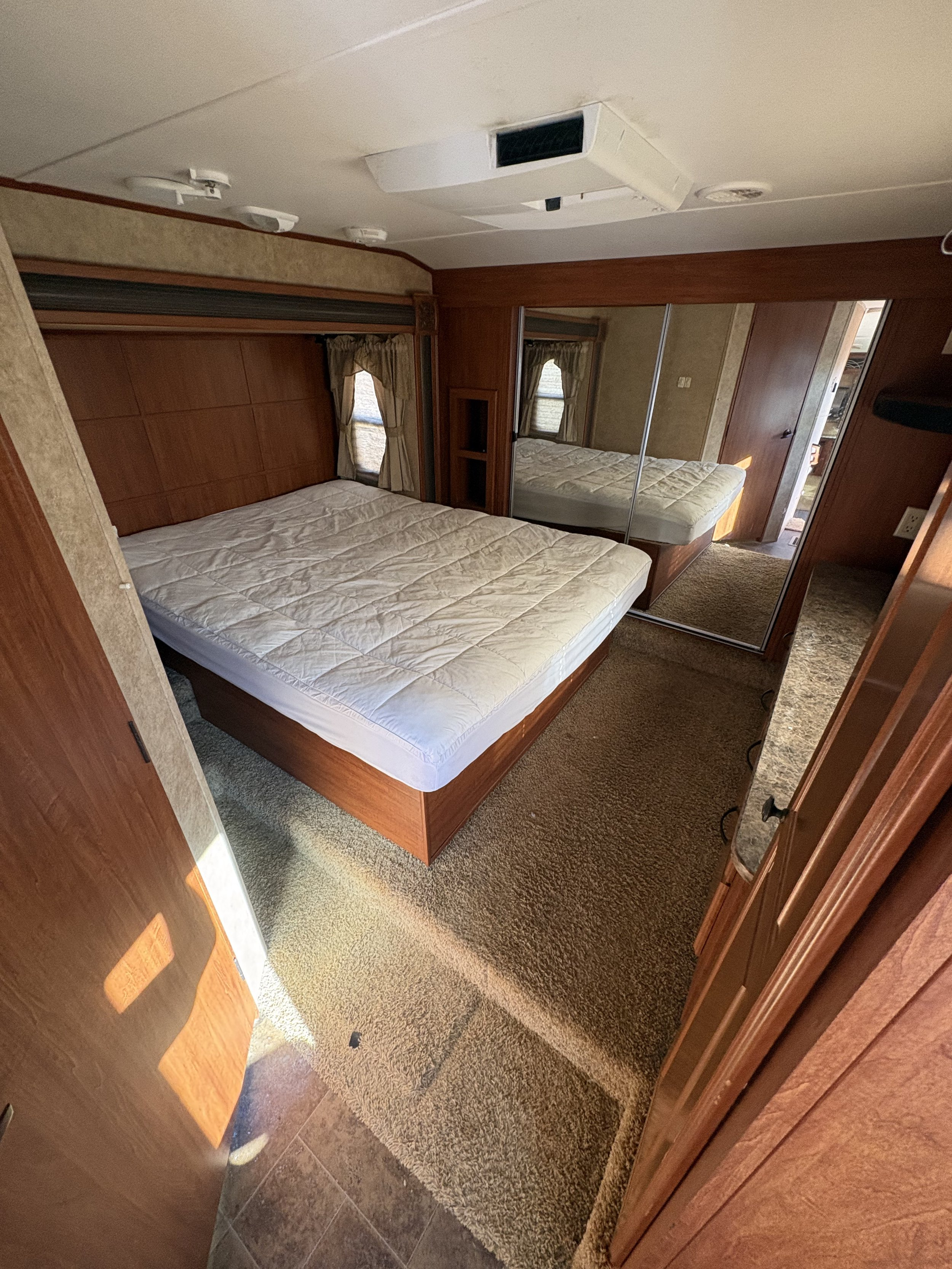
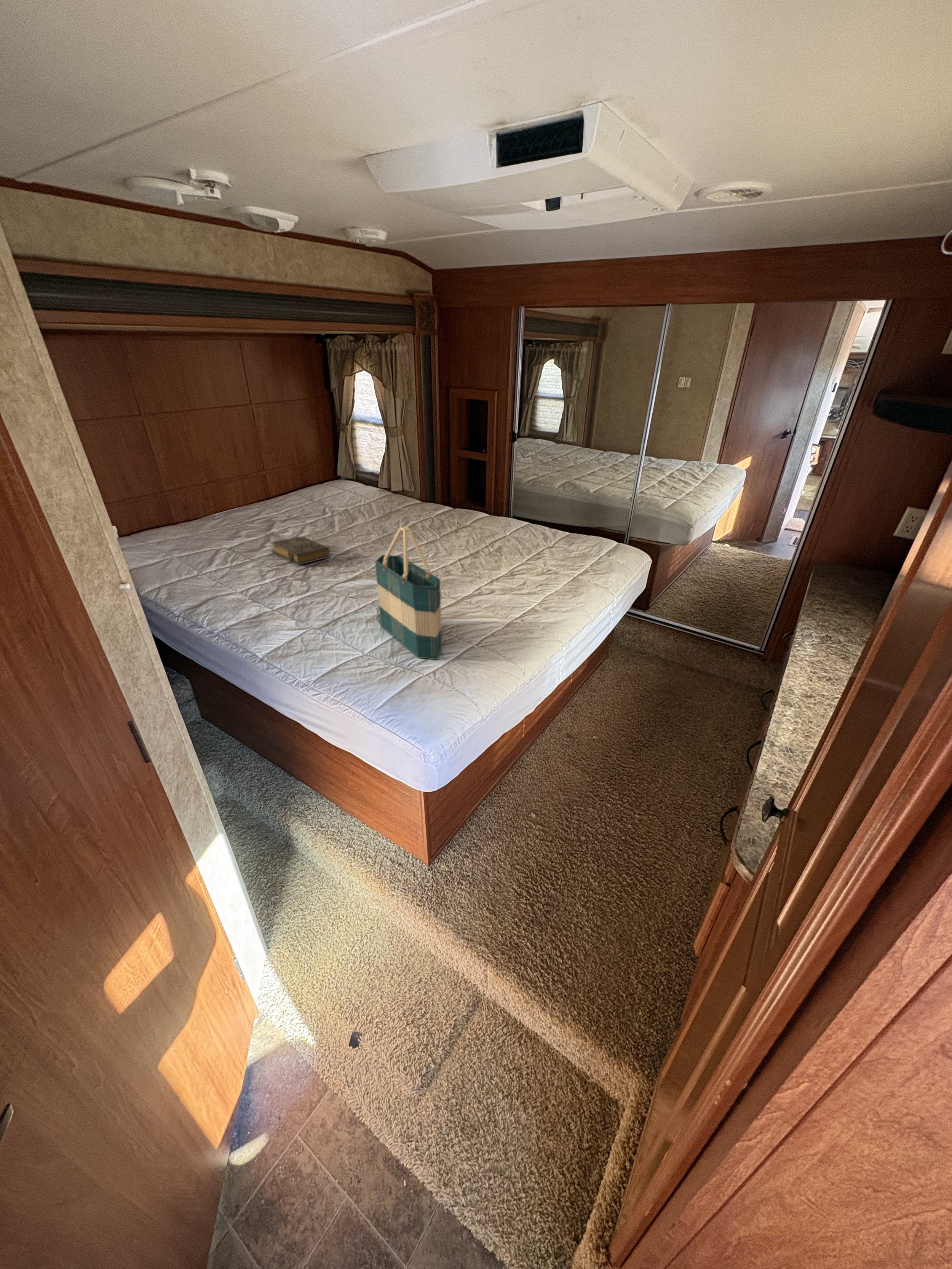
+ book [269,536,331,565]
+ tote bag [375,525,442,660]
